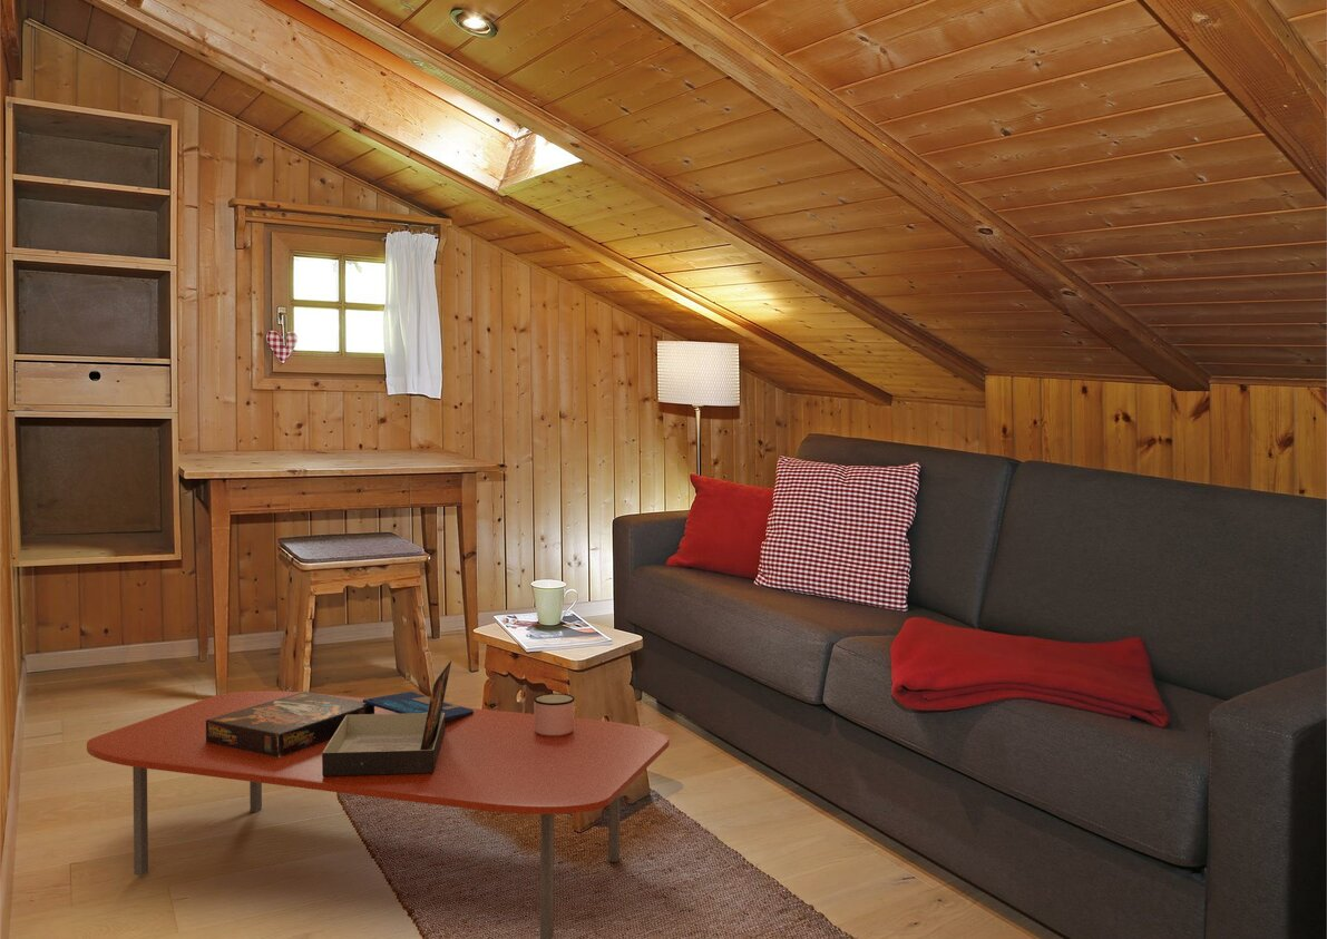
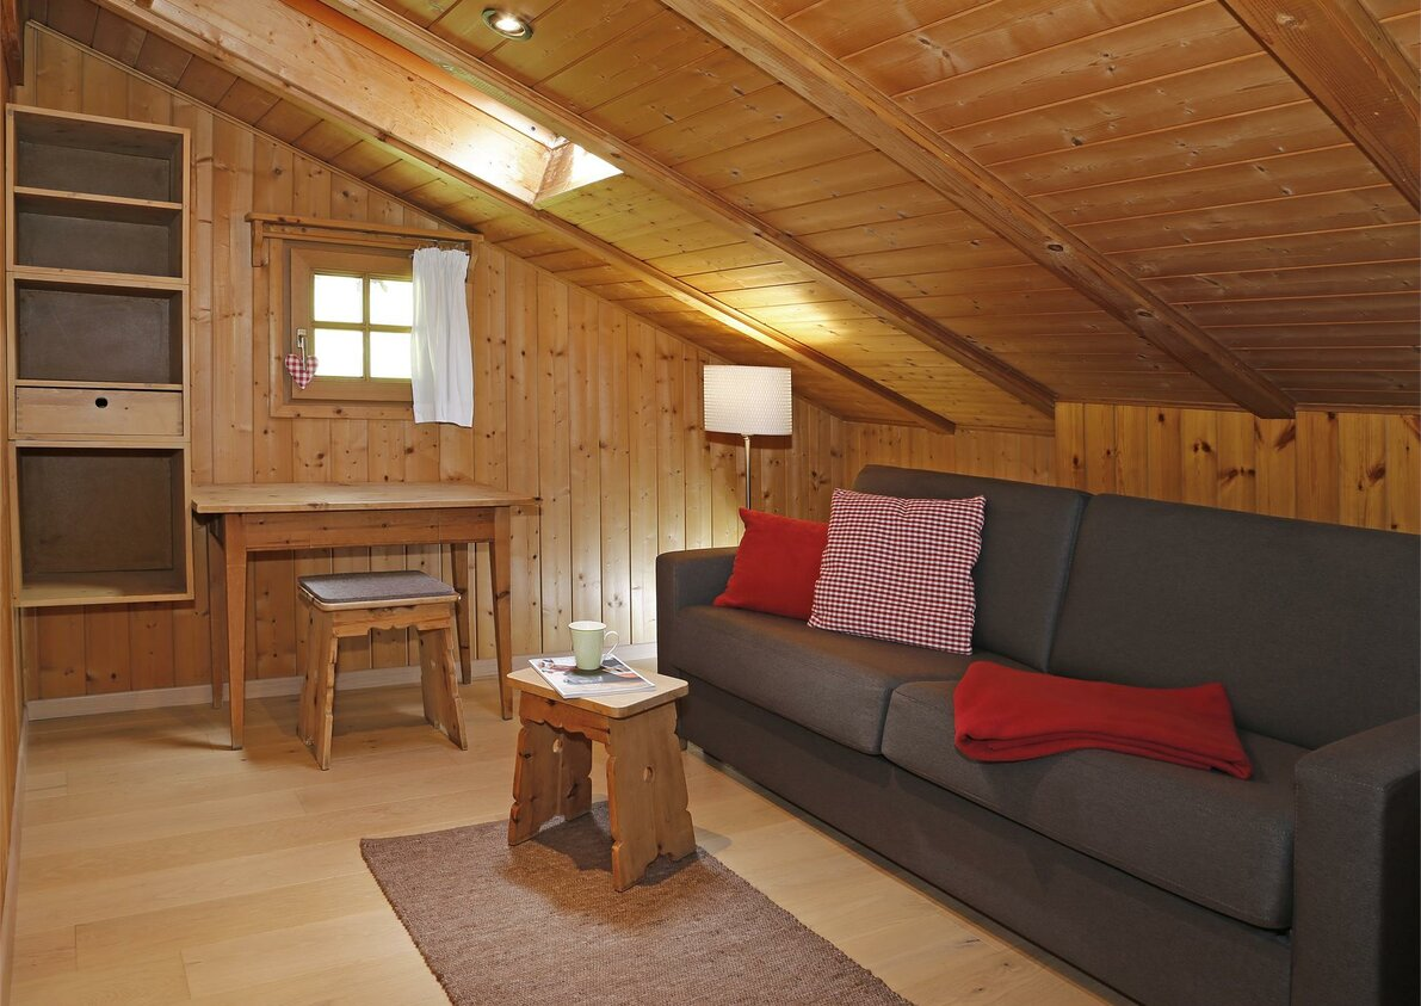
- mug [533,693,575,736]
- board game [206,659,474,776]
- coffee table [86,689,671,939]
